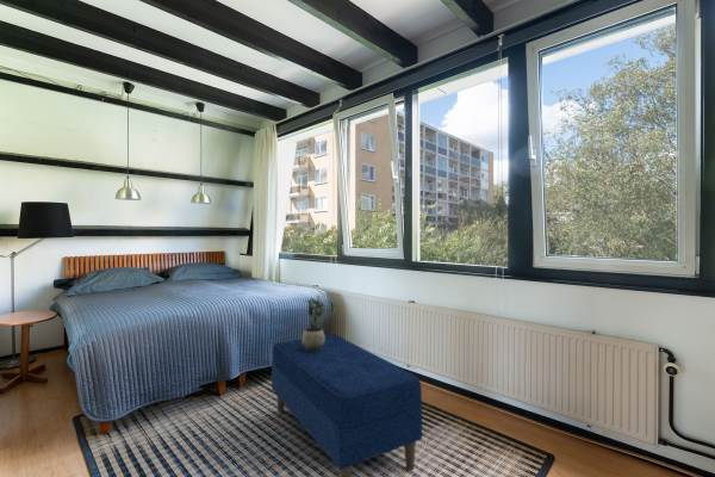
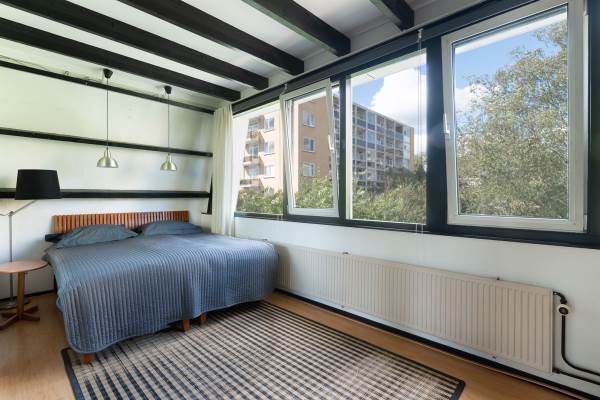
- potted plant [300,295,337,352]
- bench [271,333,423,477]
